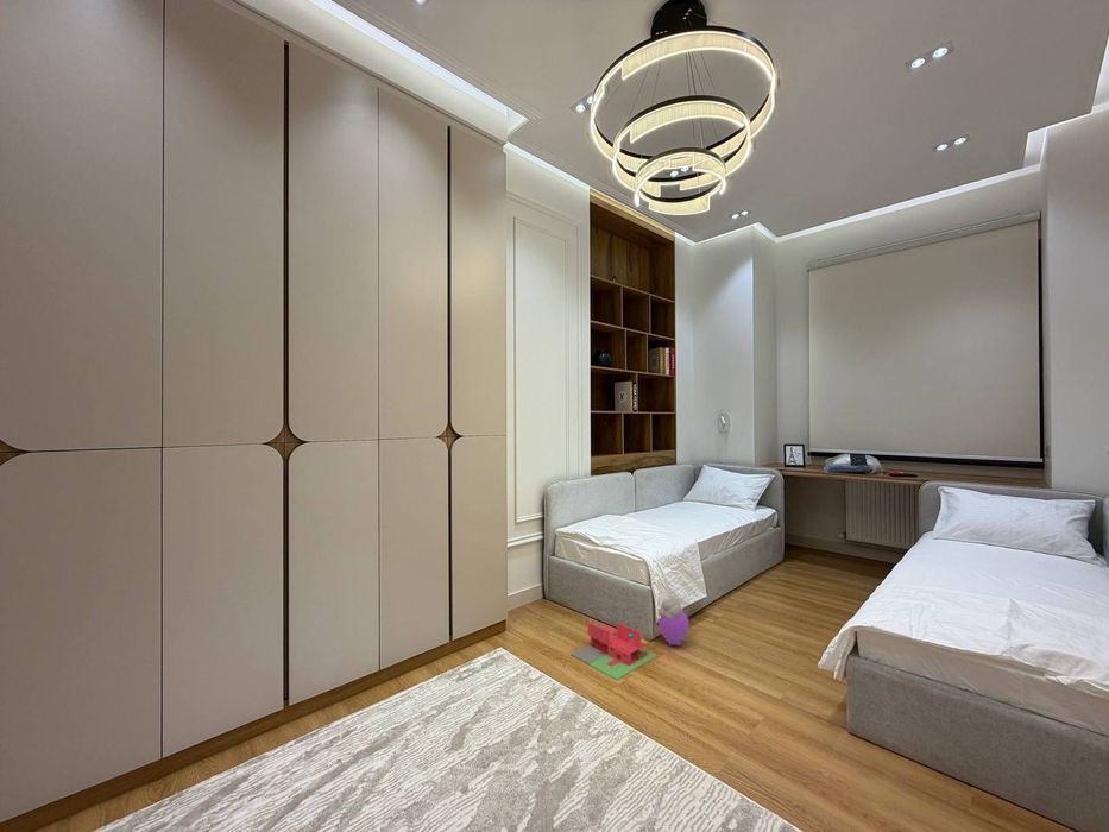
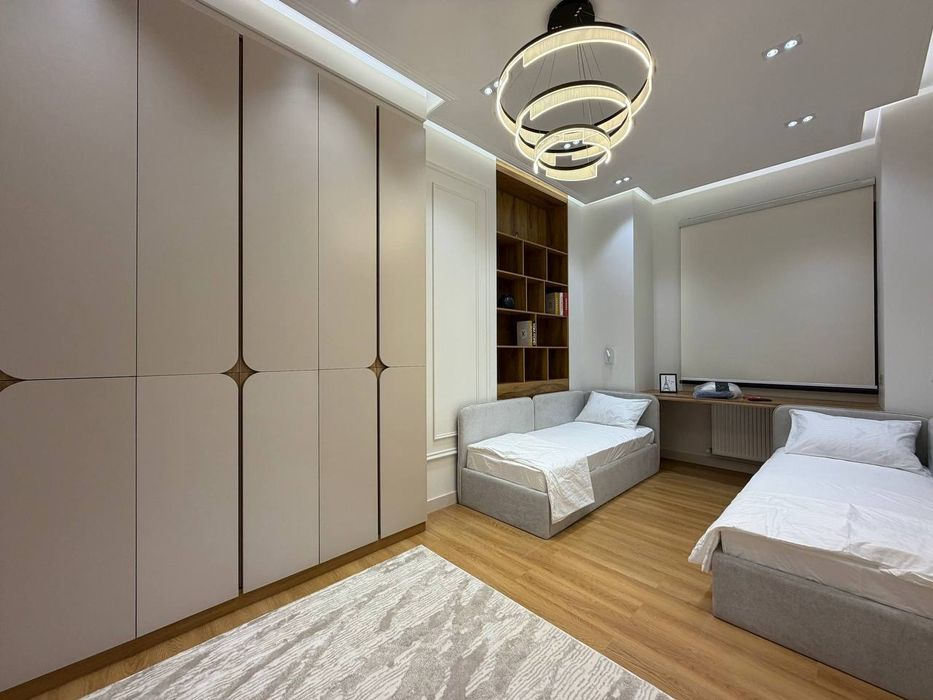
- toy house [569,620,659,681]
- plush toy [655,598,691,647]
